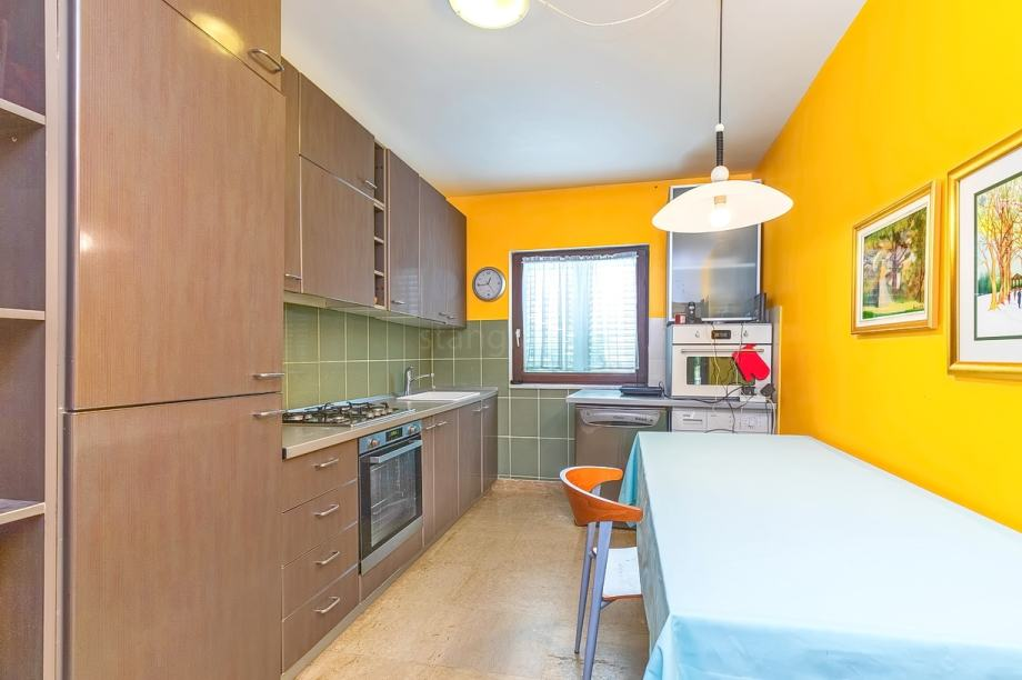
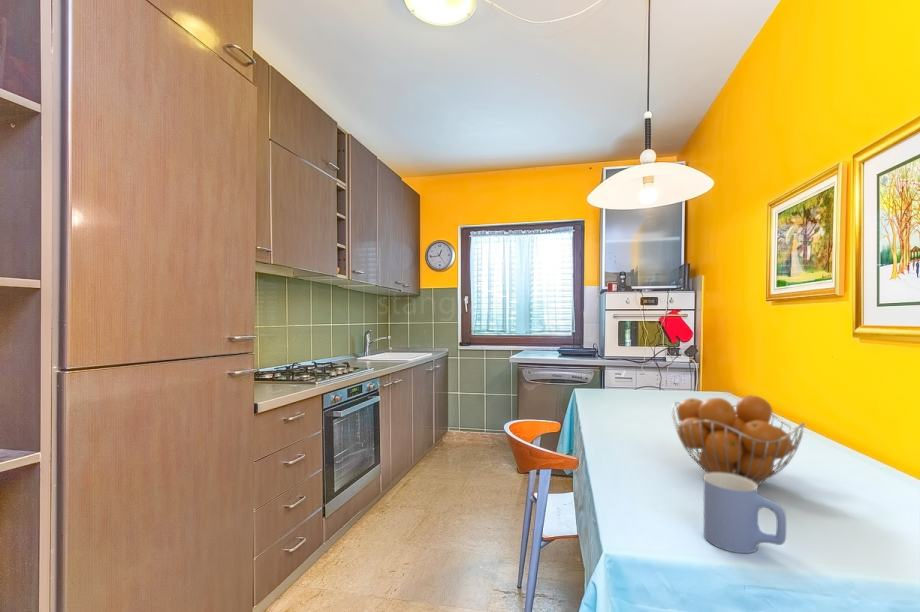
+ fruit basket [671,394,806,487]
+ mug [703,473,787,554]
